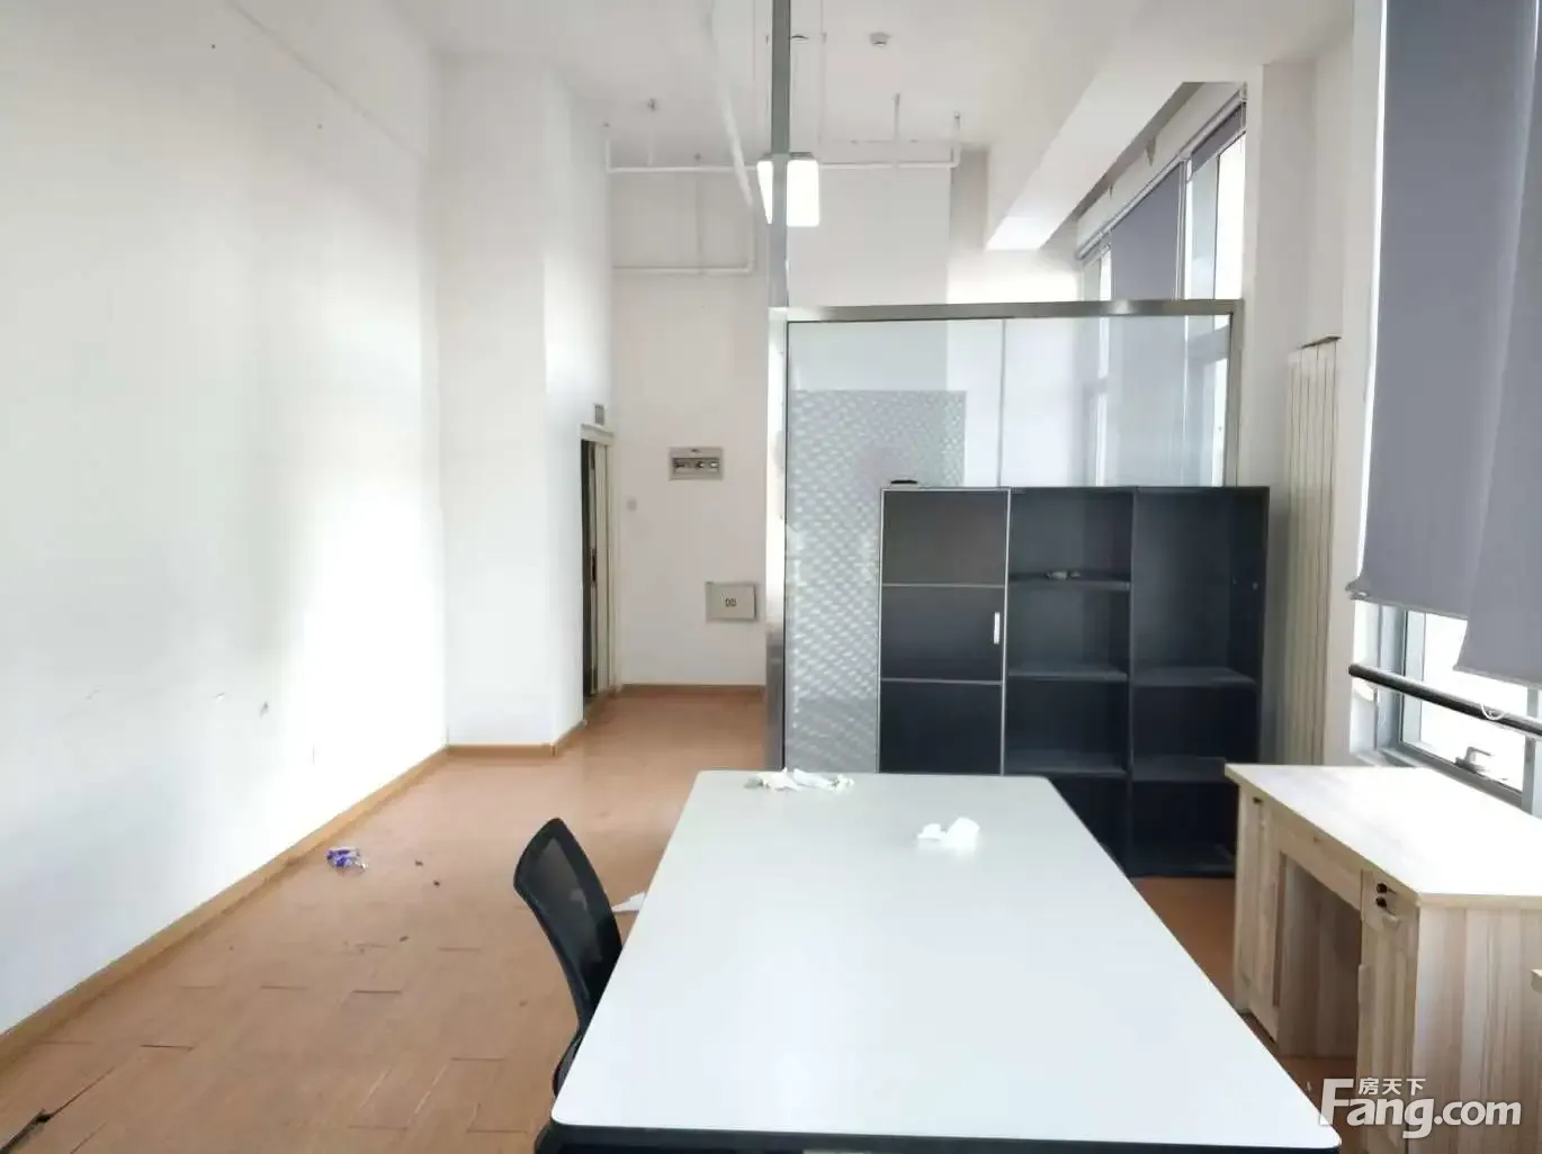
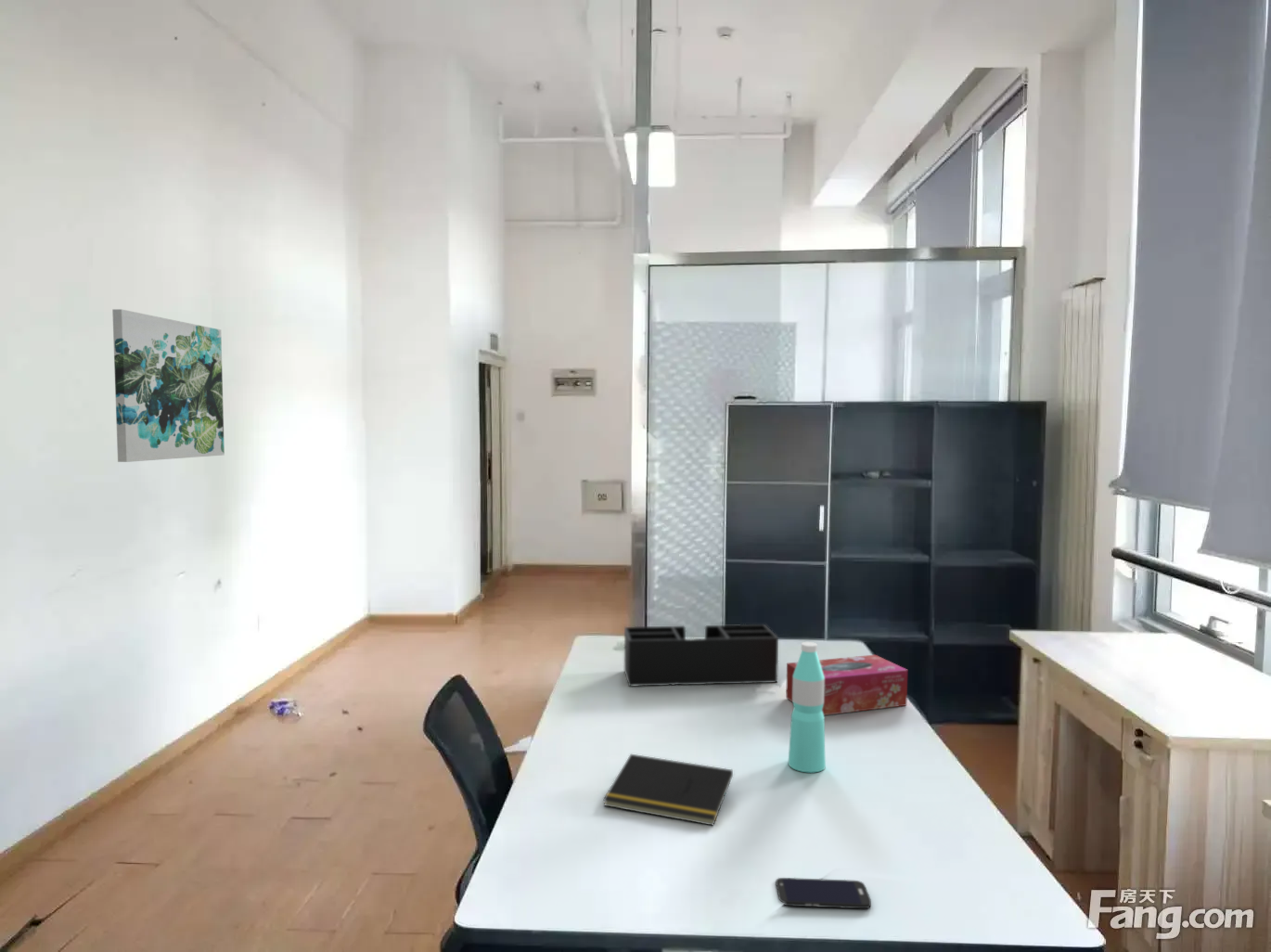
+ tissue box [785,654,908,716]
+ desk organizer [623,624,779,688]
+ water bottle [788,641,827,774]
+ notepad [602,753,734,827]
+ smartphone [775,877,872,909]
+ wall art [111,308,225,463]
